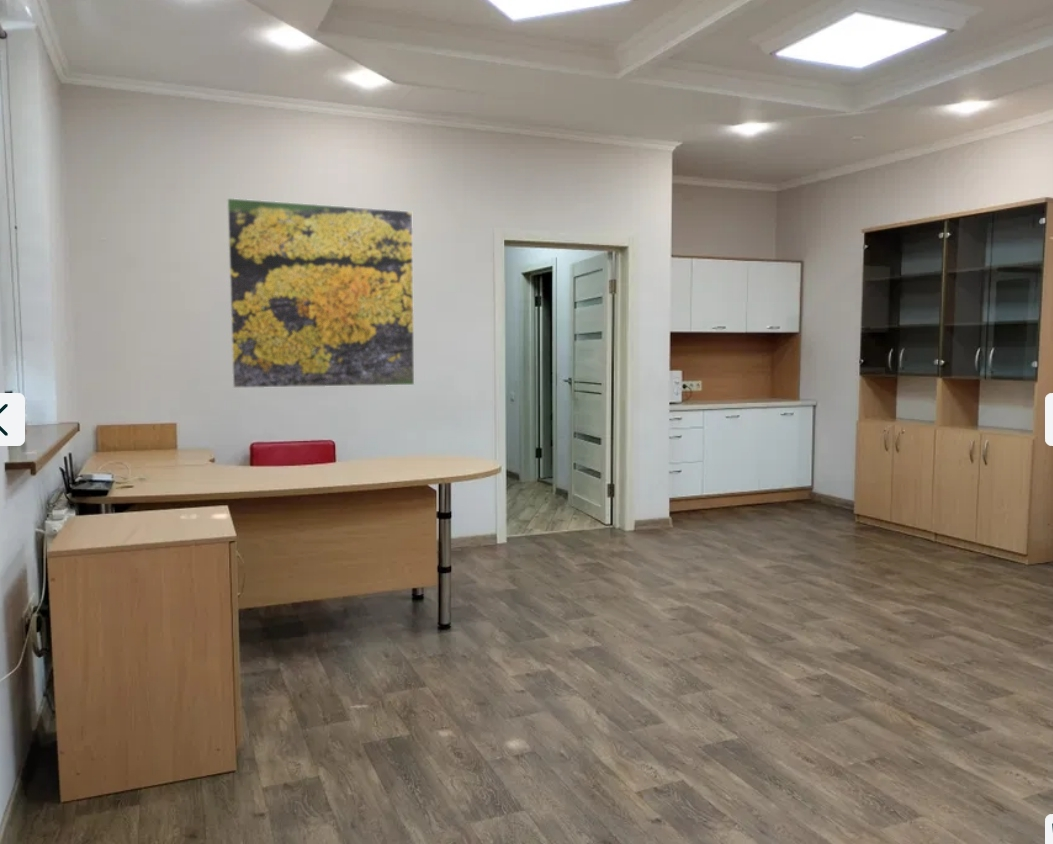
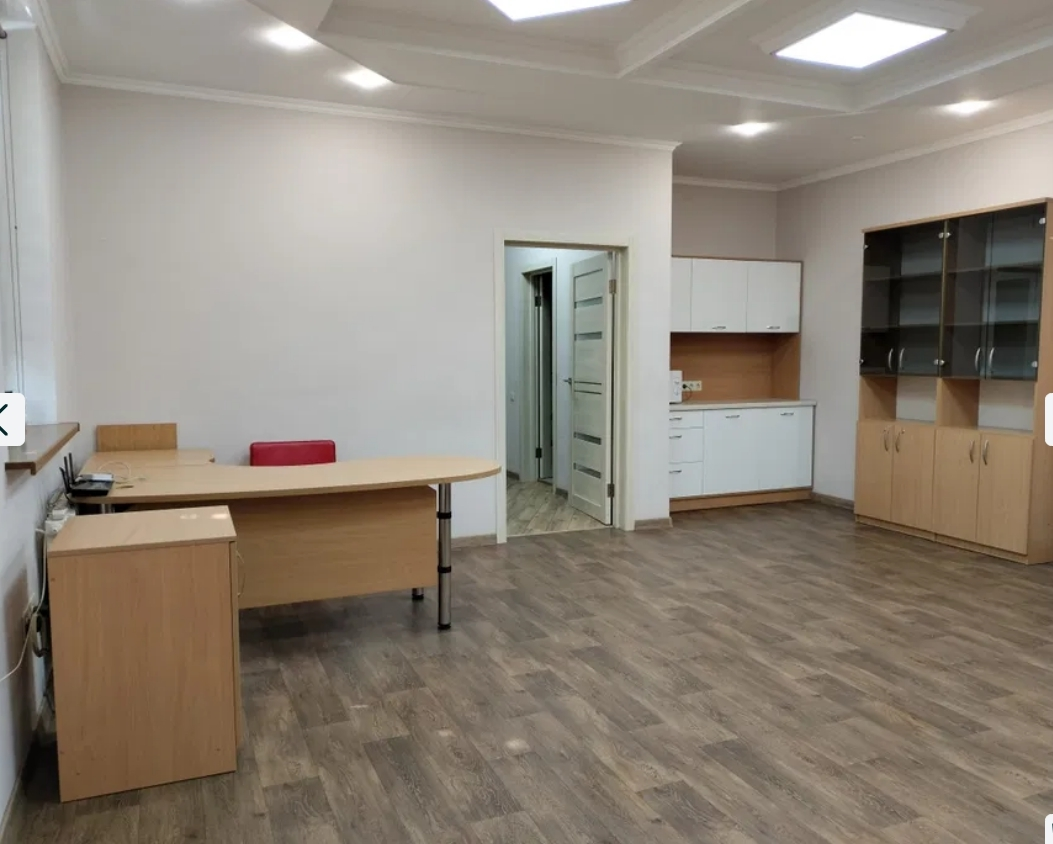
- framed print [226,197,415,389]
